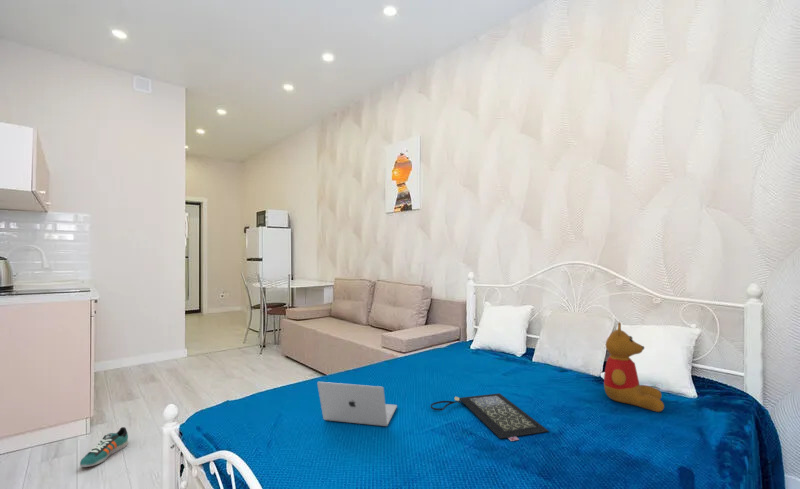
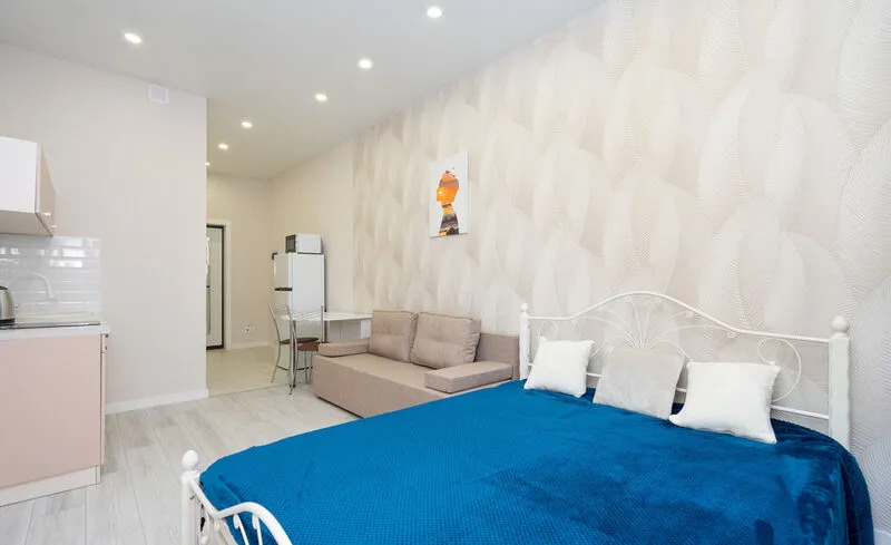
- laptop [316,381,398,427]
- sneaker [79,426,129,468]
- teddy bear [603,321,665,413]
- clutch bag [430,392,550,442]
